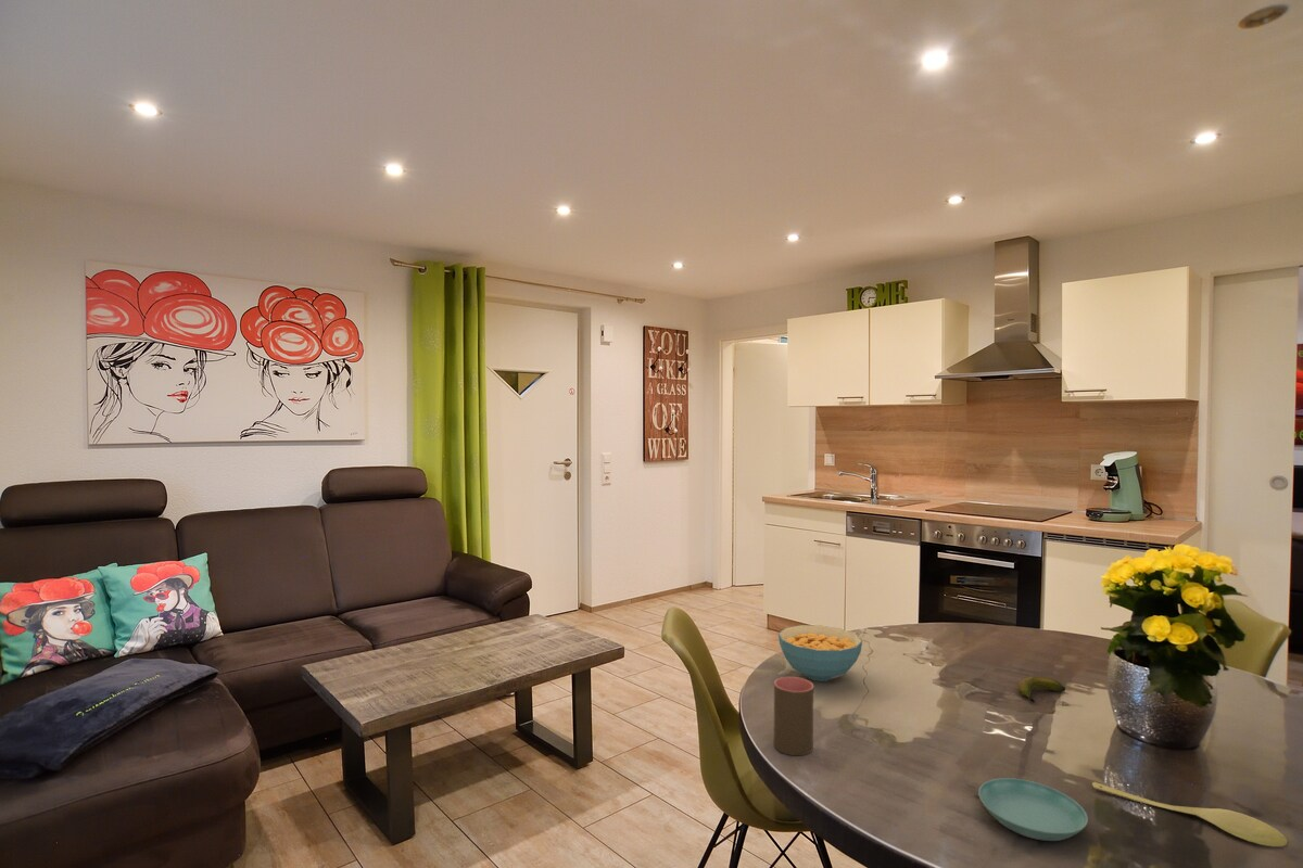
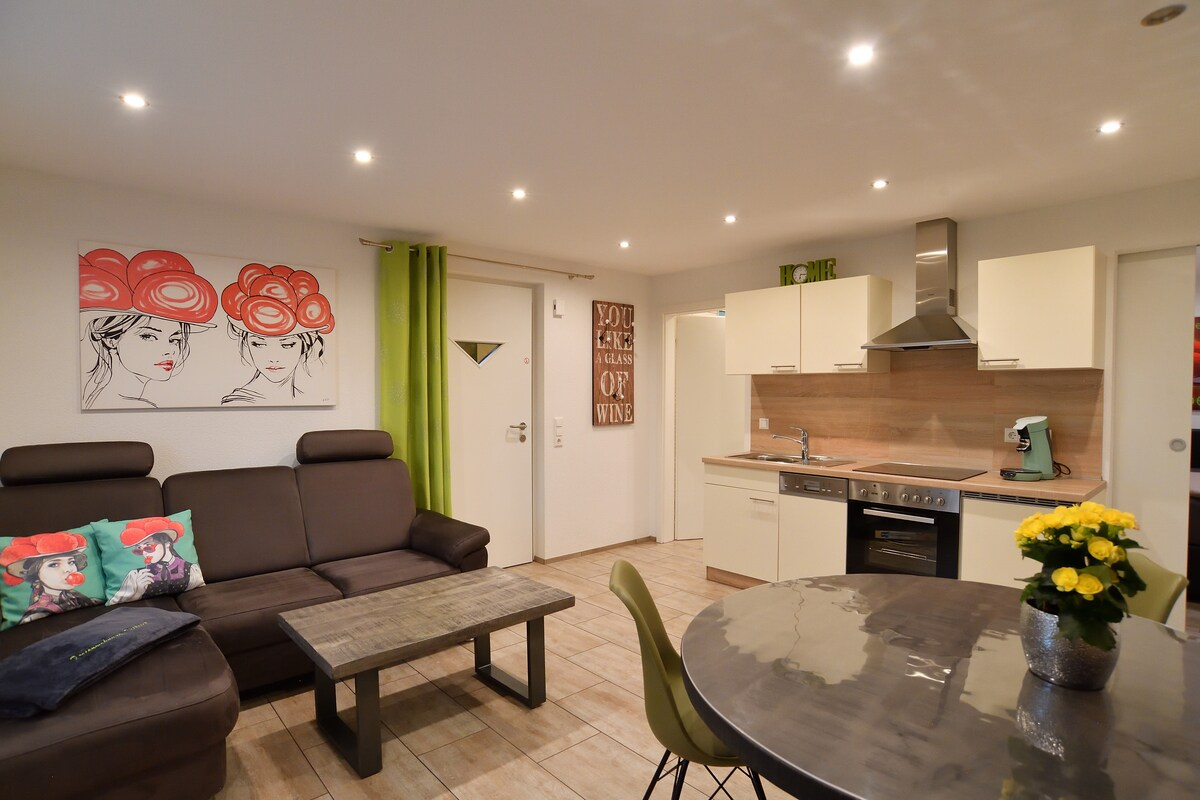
- cereal bowl [777,624,863,682]
- cup [773,676,814,756]
- saucer [977,777,1089,842]
- spoon [1091,781,1288,847]
- banana [1016,675,1066,704]
